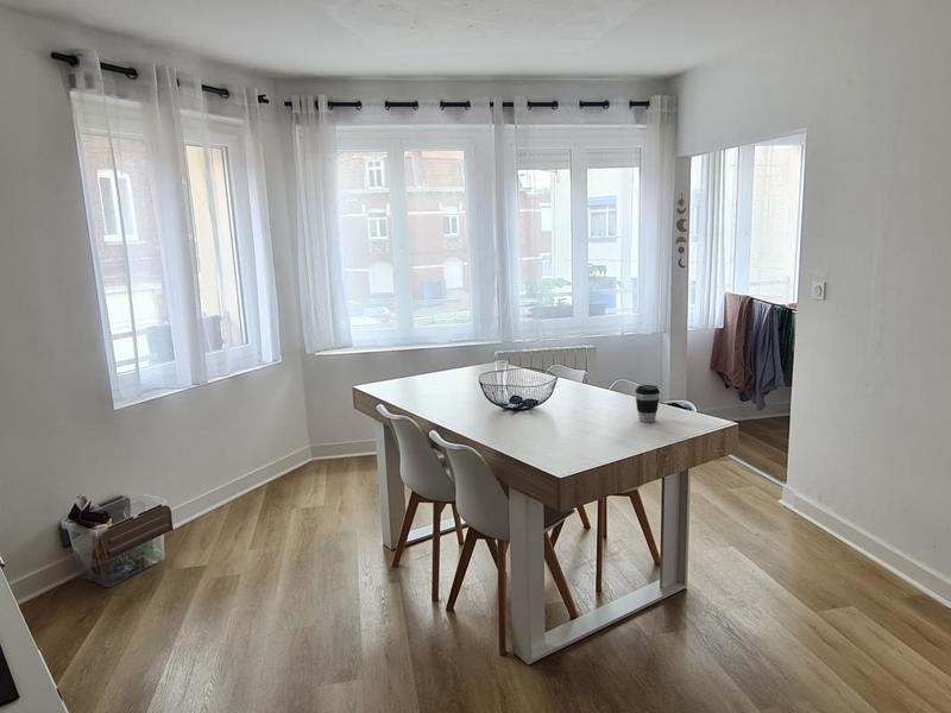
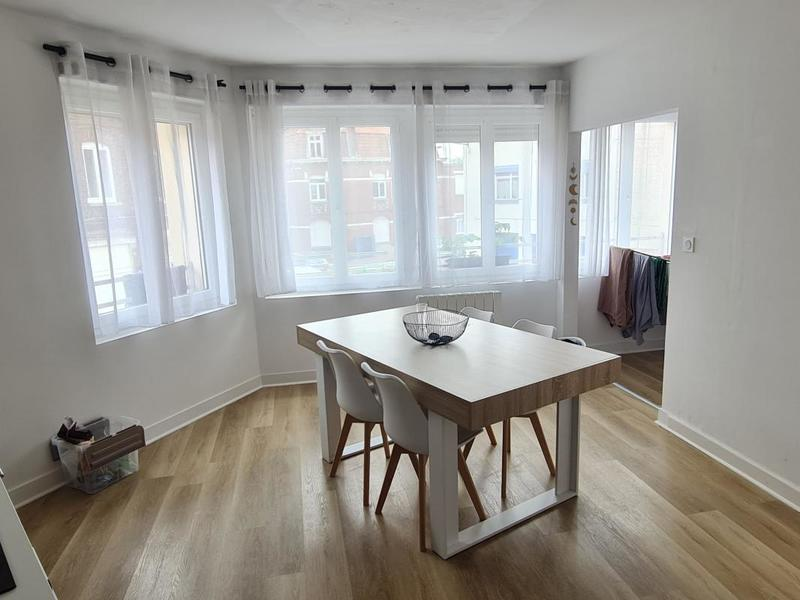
- coffee cup [634,384,661,423]
